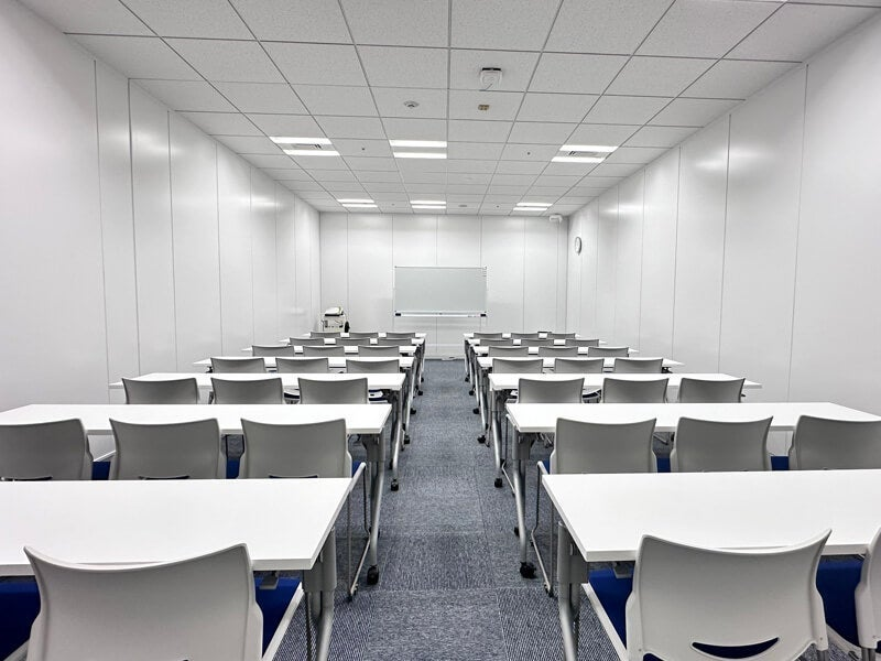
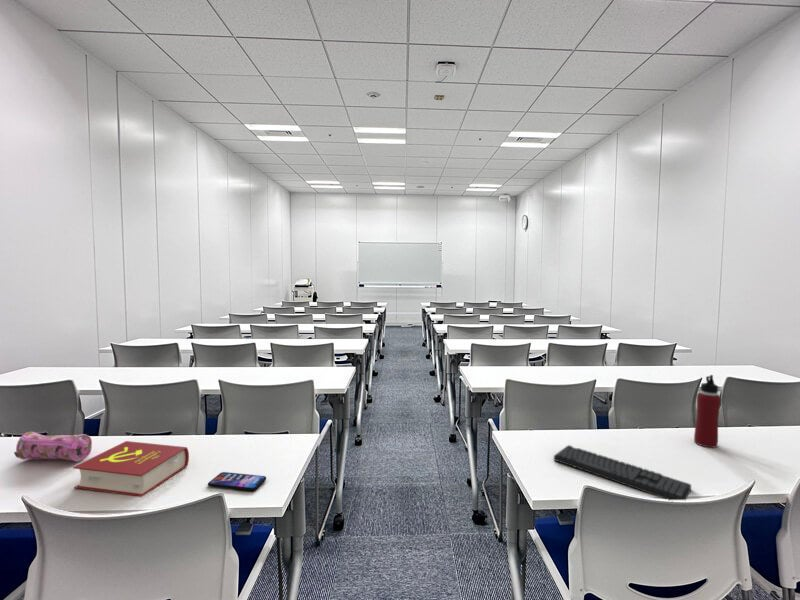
+ pencil case [13,431,93,463]
+ water bottle [693,374,722,449]
+ book [72,440,190,498]
+ keyboard [553,444,692,501]
+ smartphone [207,471,267,492]
